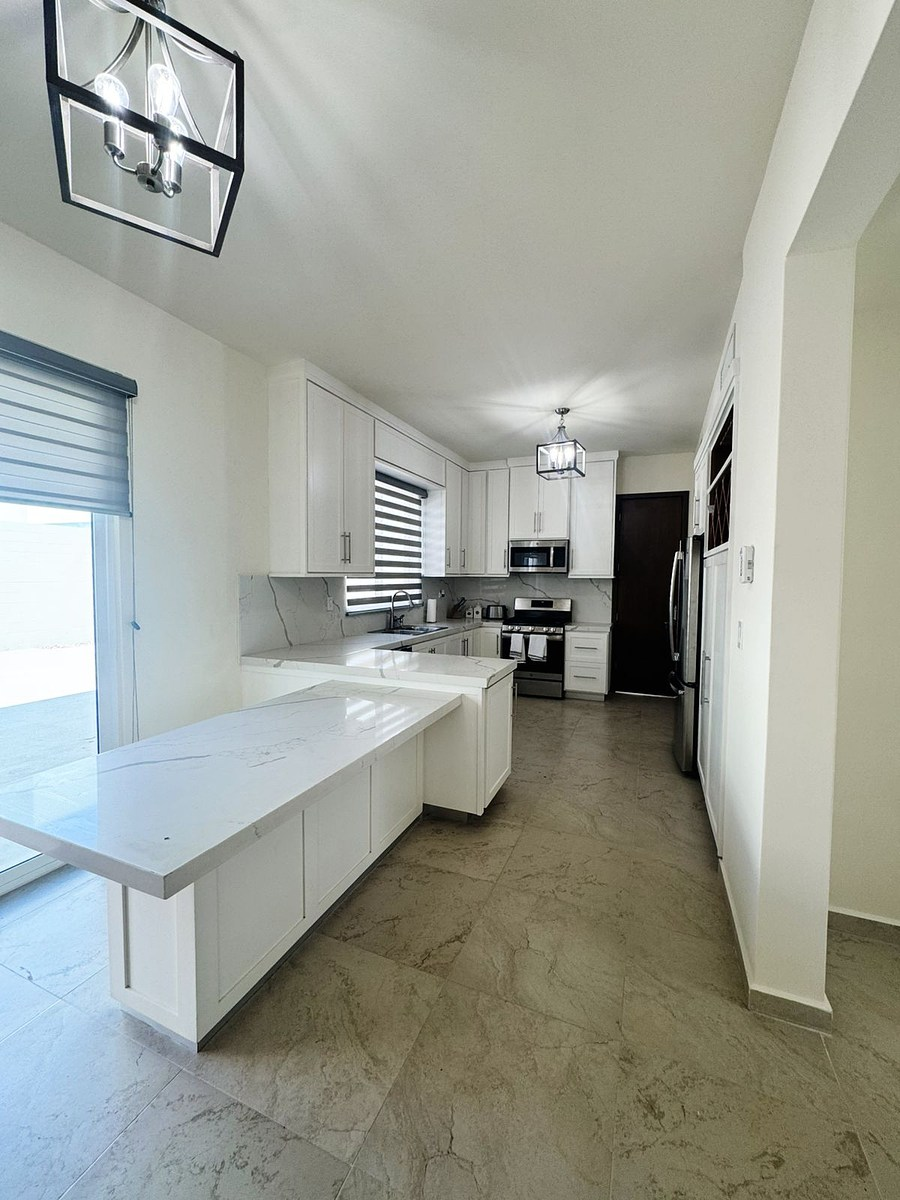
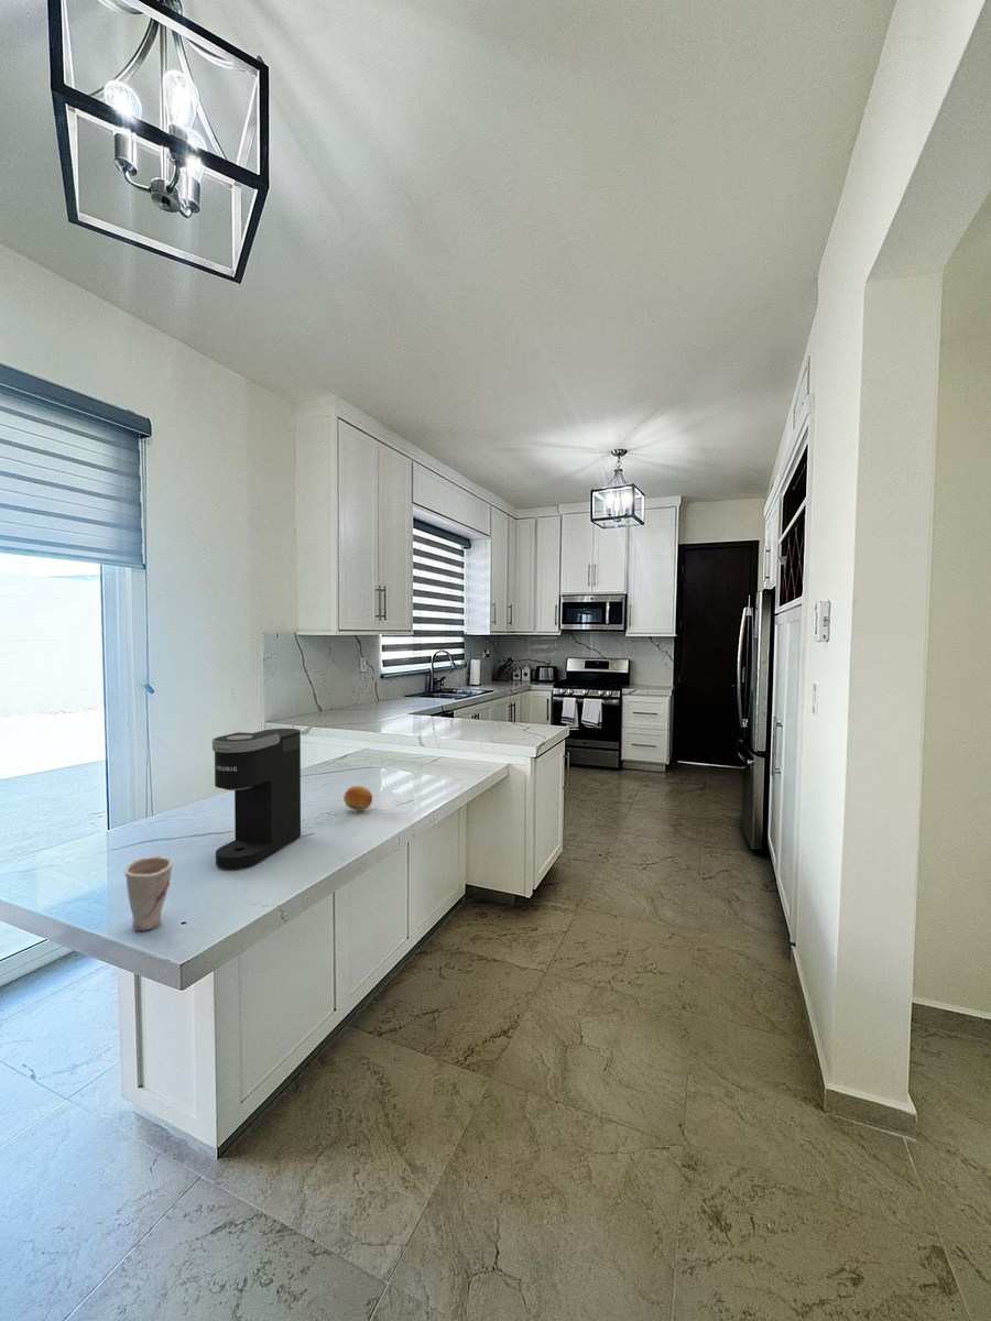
+ coffee maker [211,728,302,871]
+ fruit [342,785,373,812]
+ cup [123,855,175,931]
